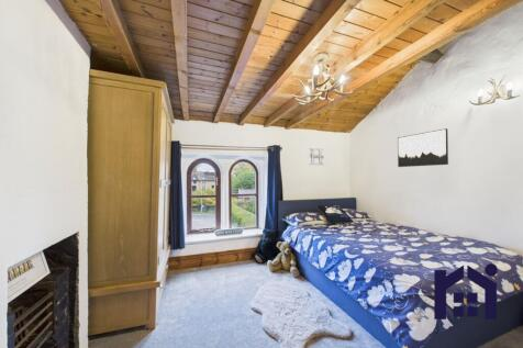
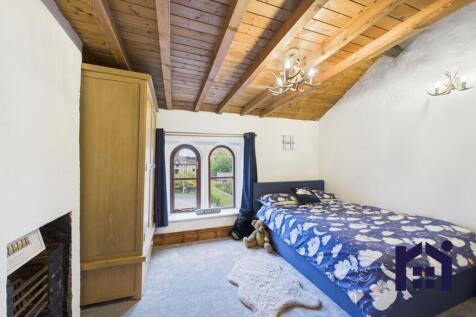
- wall art [397,127,449,168]
